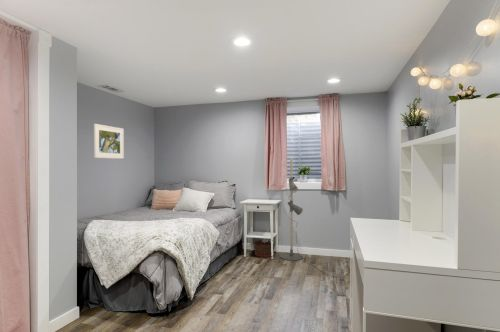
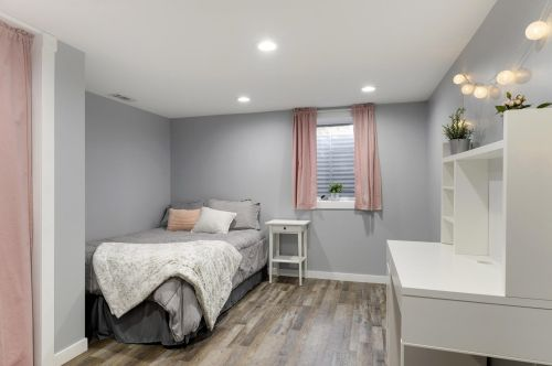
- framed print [93,123,125,160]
- basket [252,238,276,258]
- floor lamp [279,157,331,277]
